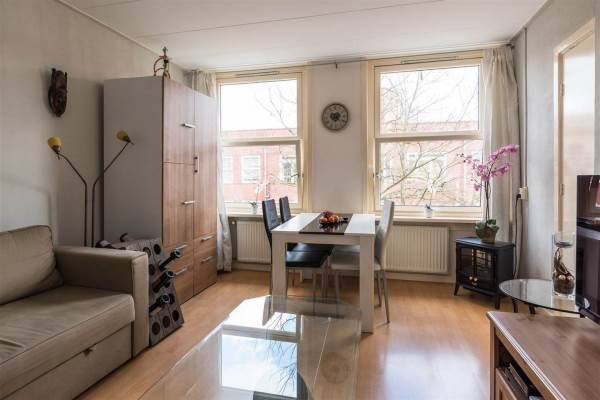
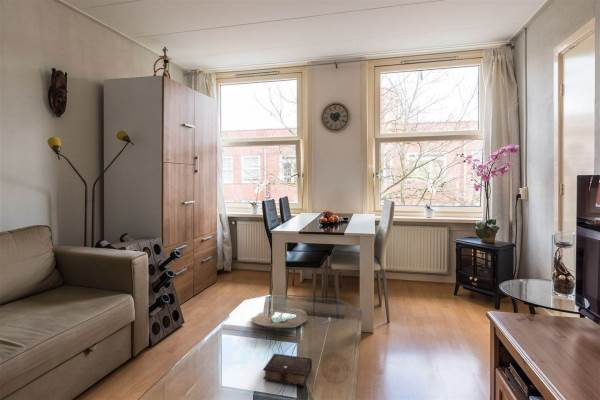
+ book [262,353,313,387]
+ decorative bowl [250,307,308,329]
